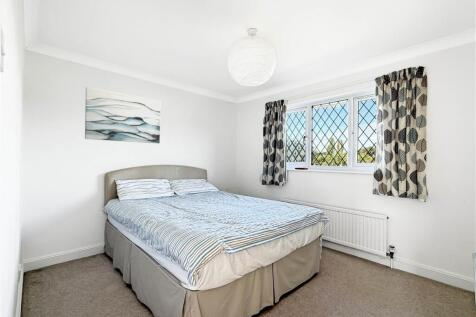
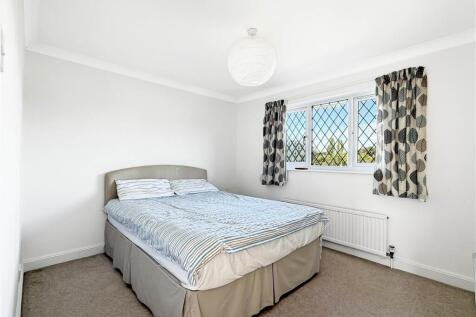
- wall art [84,86,161,144]
